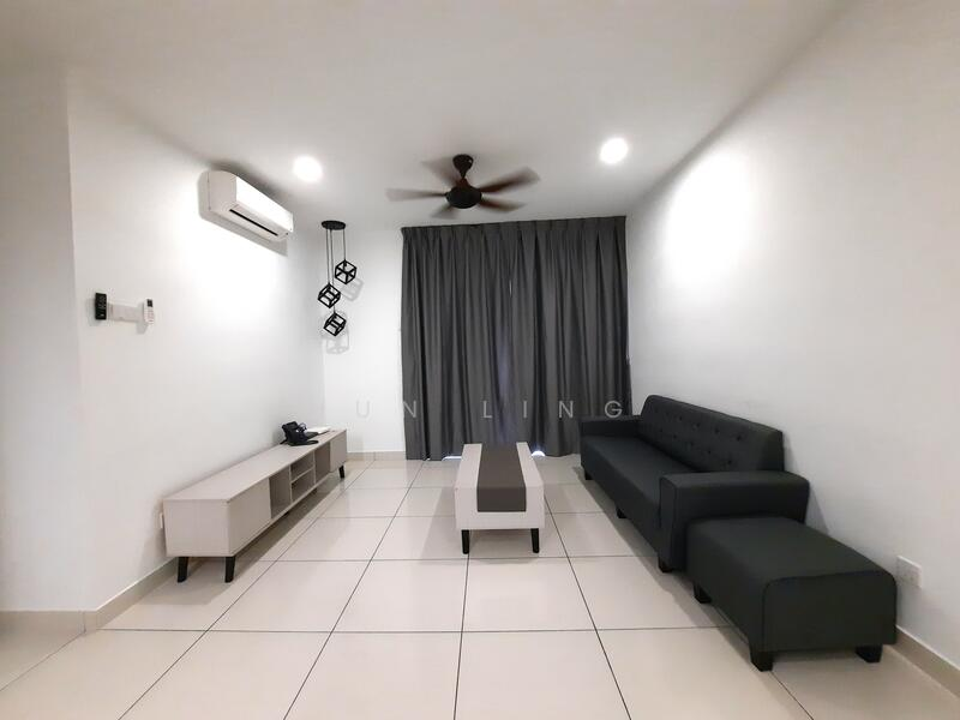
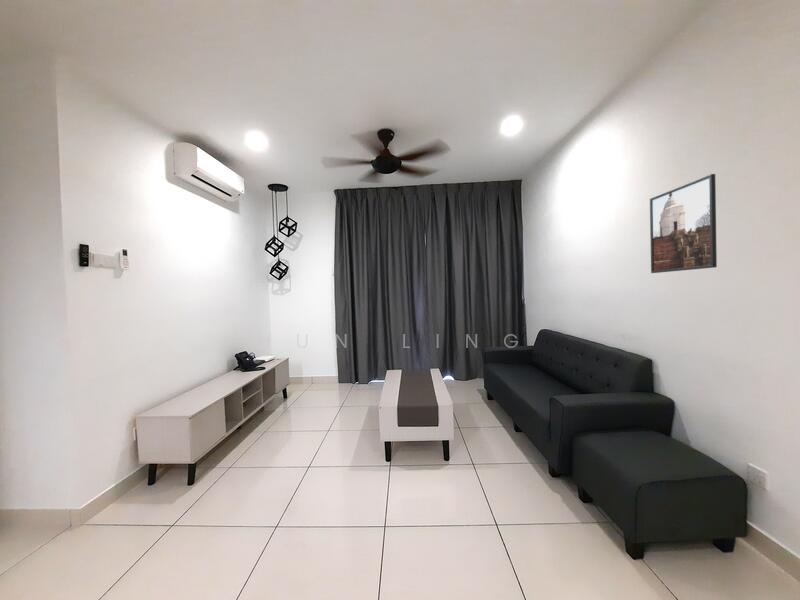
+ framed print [649,173,718,274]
